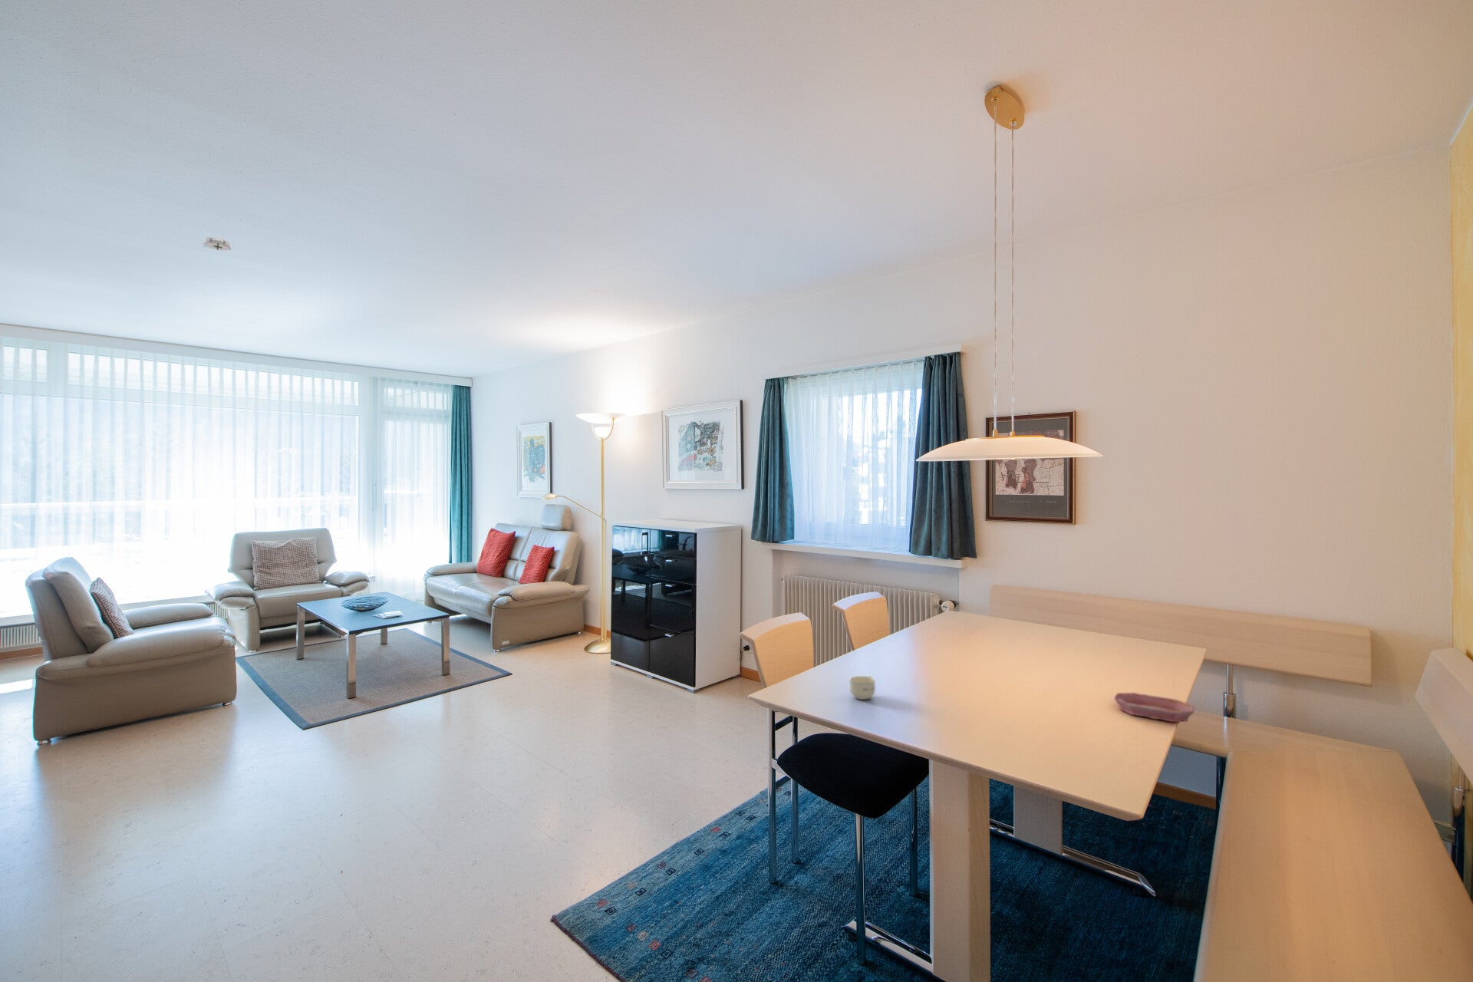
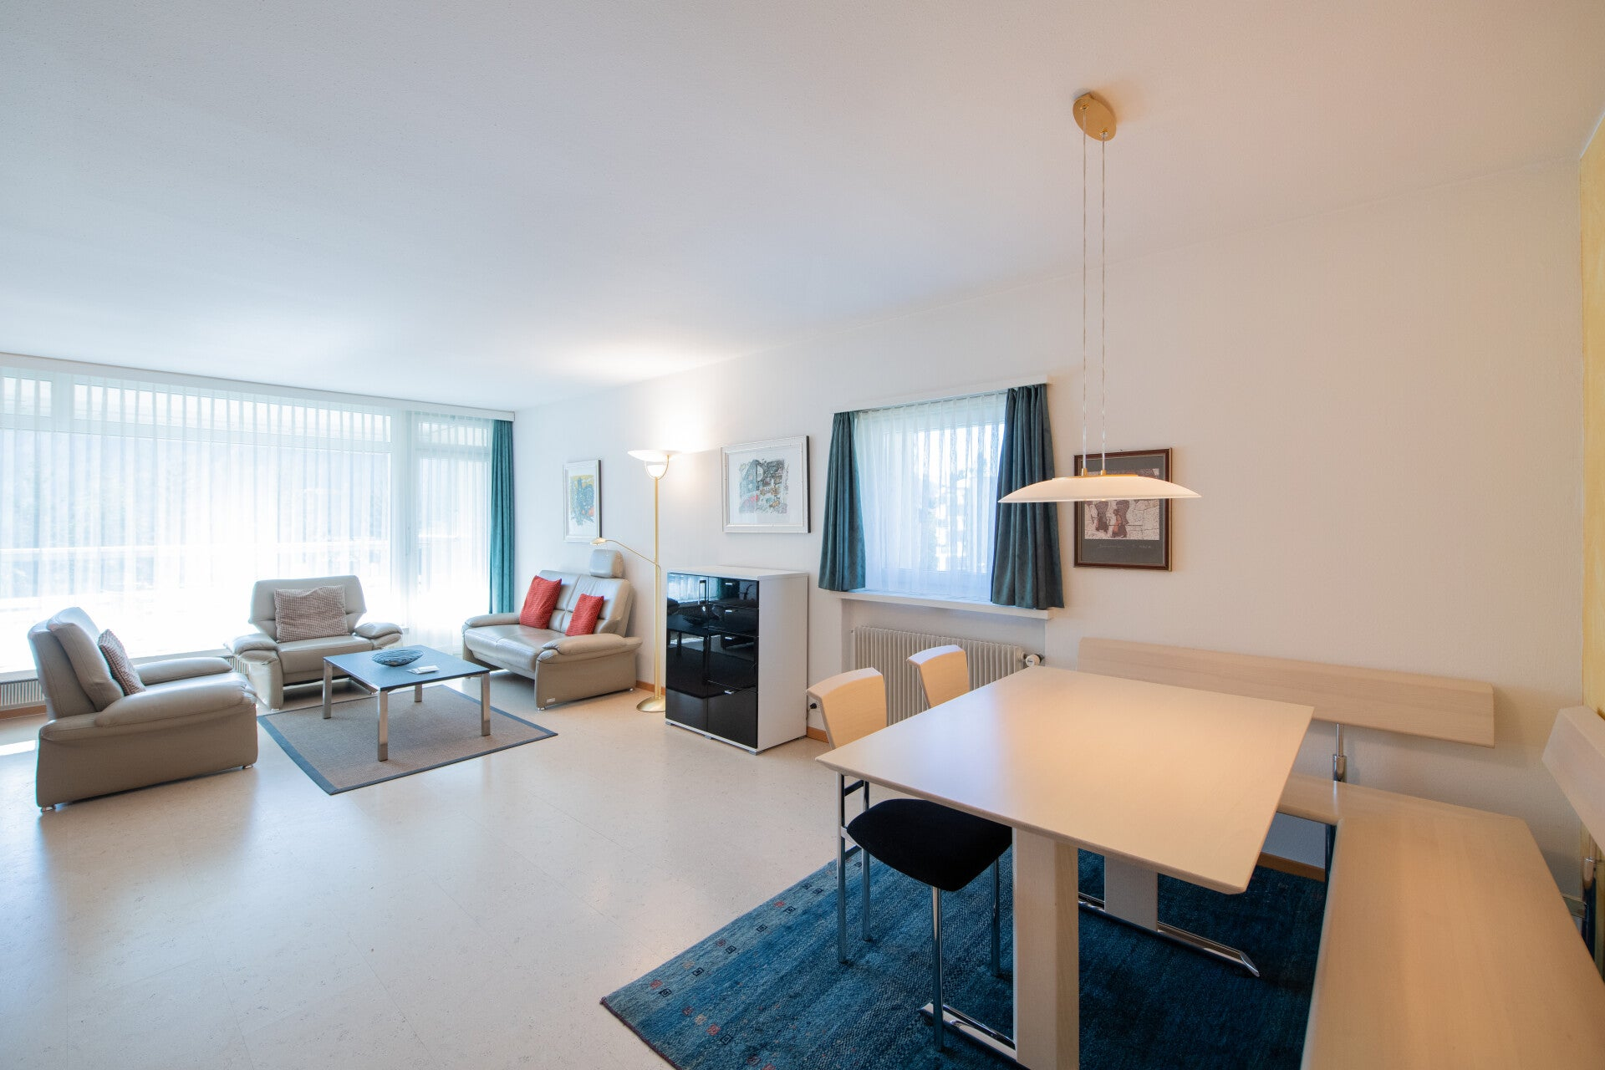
- cup [848,675,876,700]
- bowl [1114,692,1196,722]
- smoke detector [202,237,233,251]
